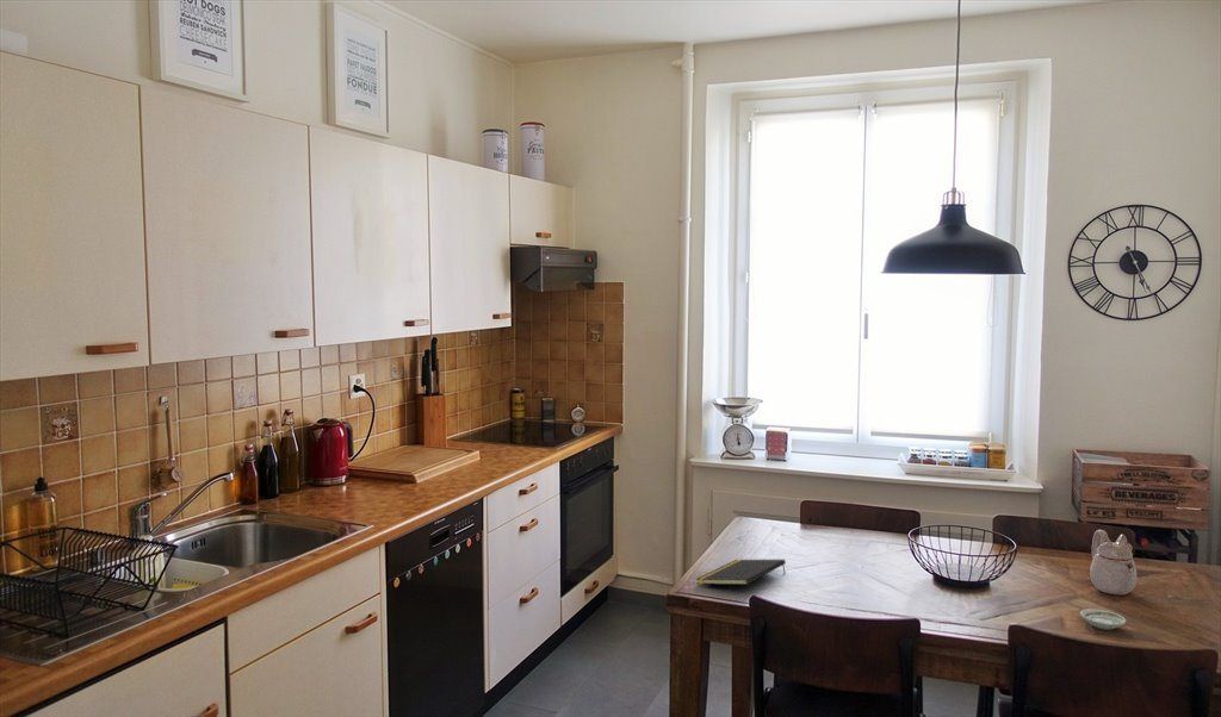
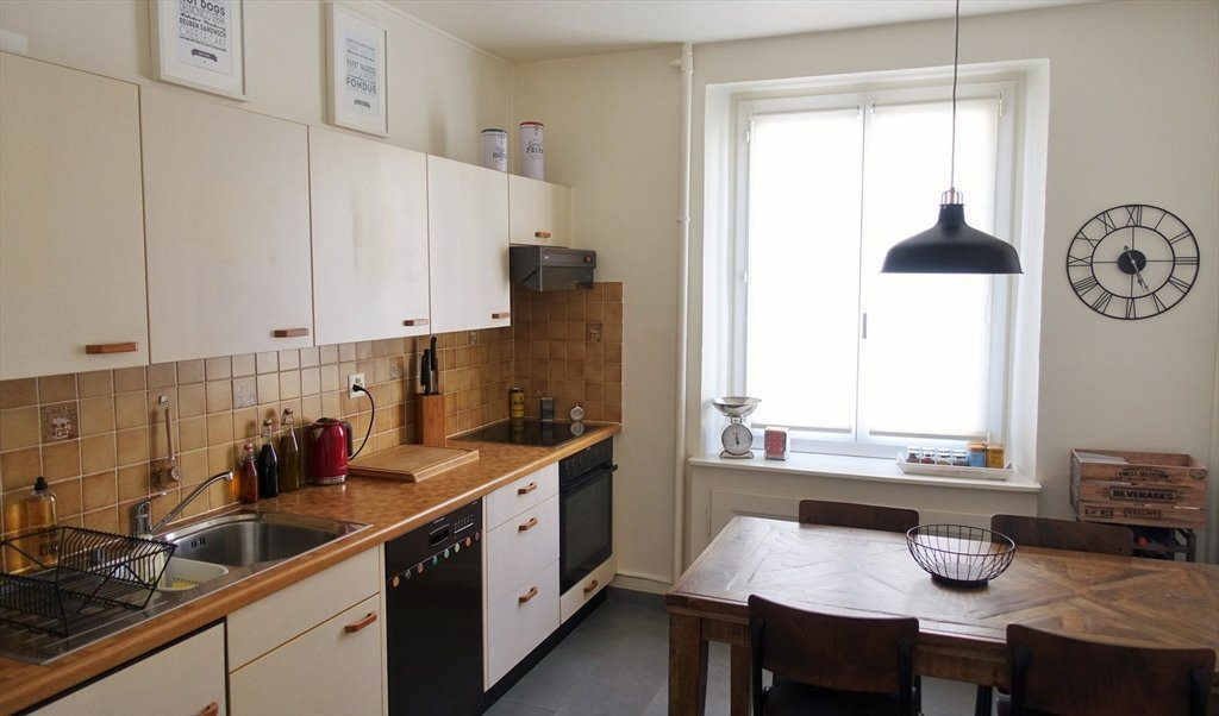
- notepad [694,559,787,586]
- teapot [1089,529,1138,597]
- saucer [1079,607,1127,631]
